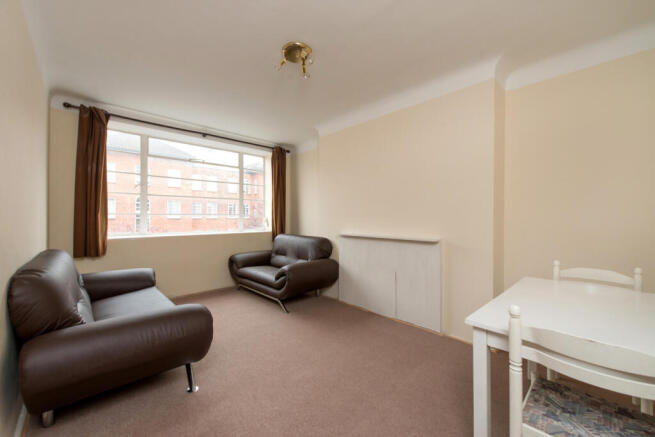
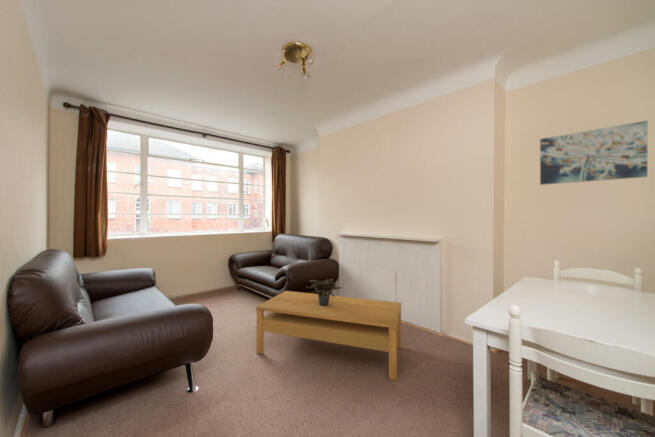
+ coffee table [255,290,402,382]
+ potted plant [305,278,344,306]
+ wall art [539,120,648,186]
